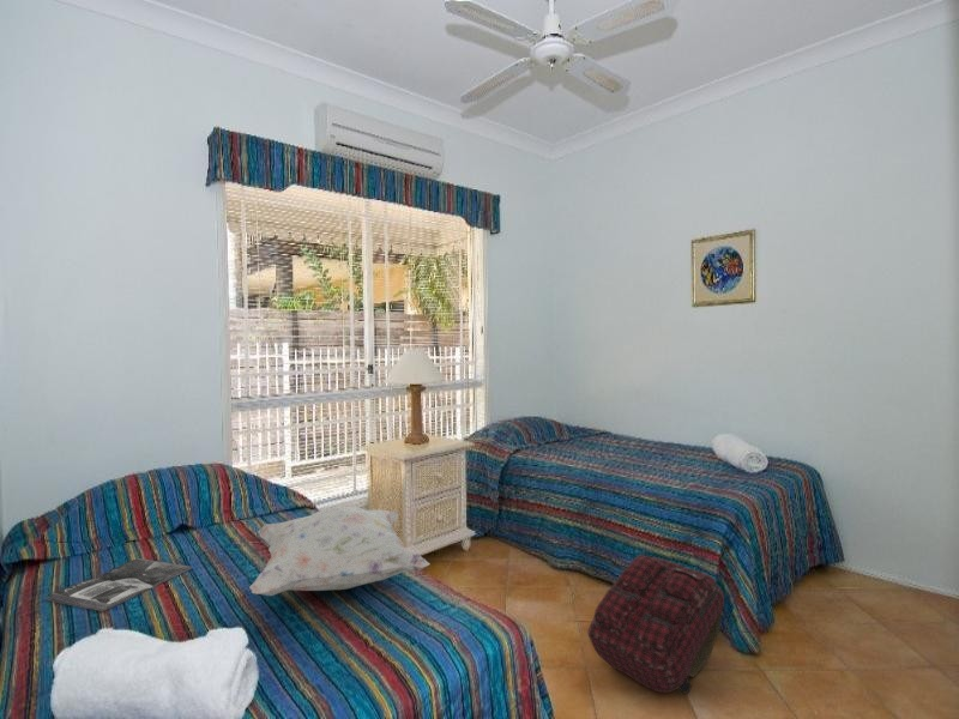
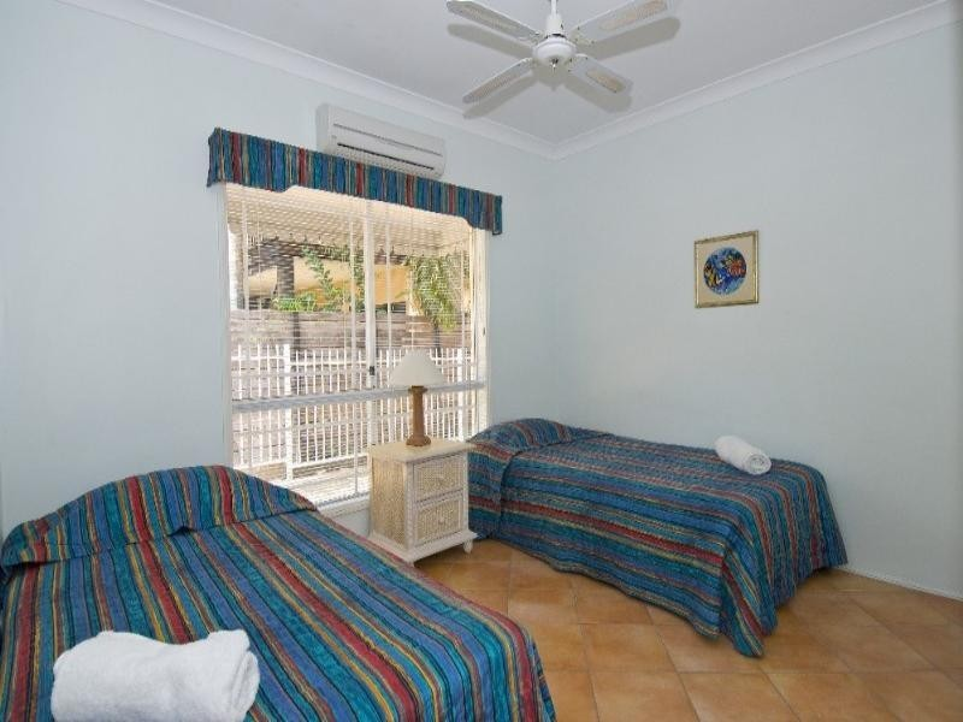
- magazine [46,557,193,614]
- backpack [587,552,725,695]
- decorative pillow [248,506,432,597]
